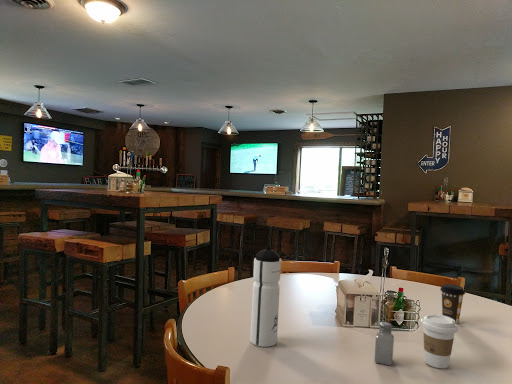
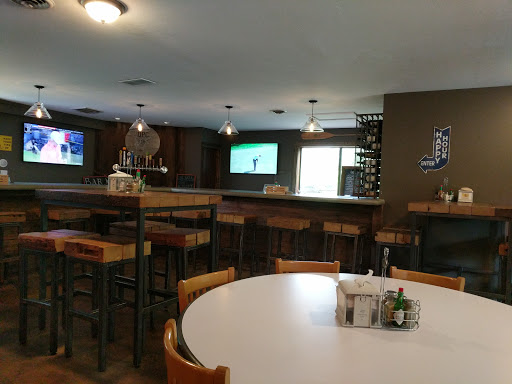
- coffee cup [439,283,466,324]
- coffee cup [420,313,459,369]
- saltshaker [374,321,395,366]
- water bottle [249,245,282,348]
